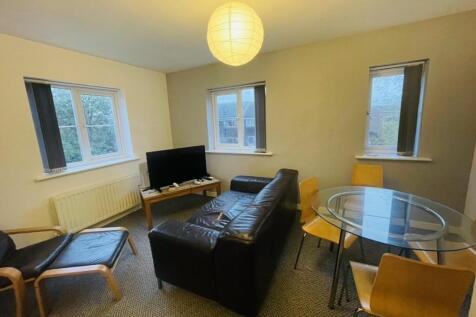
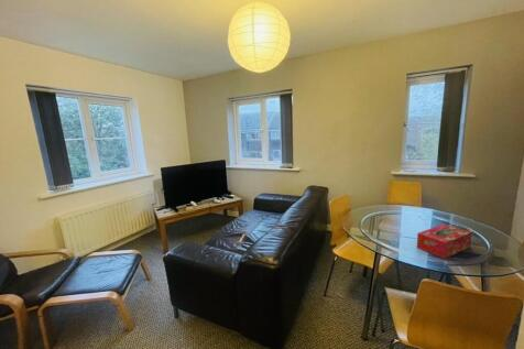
+ tissue box [416,223,472,260]
